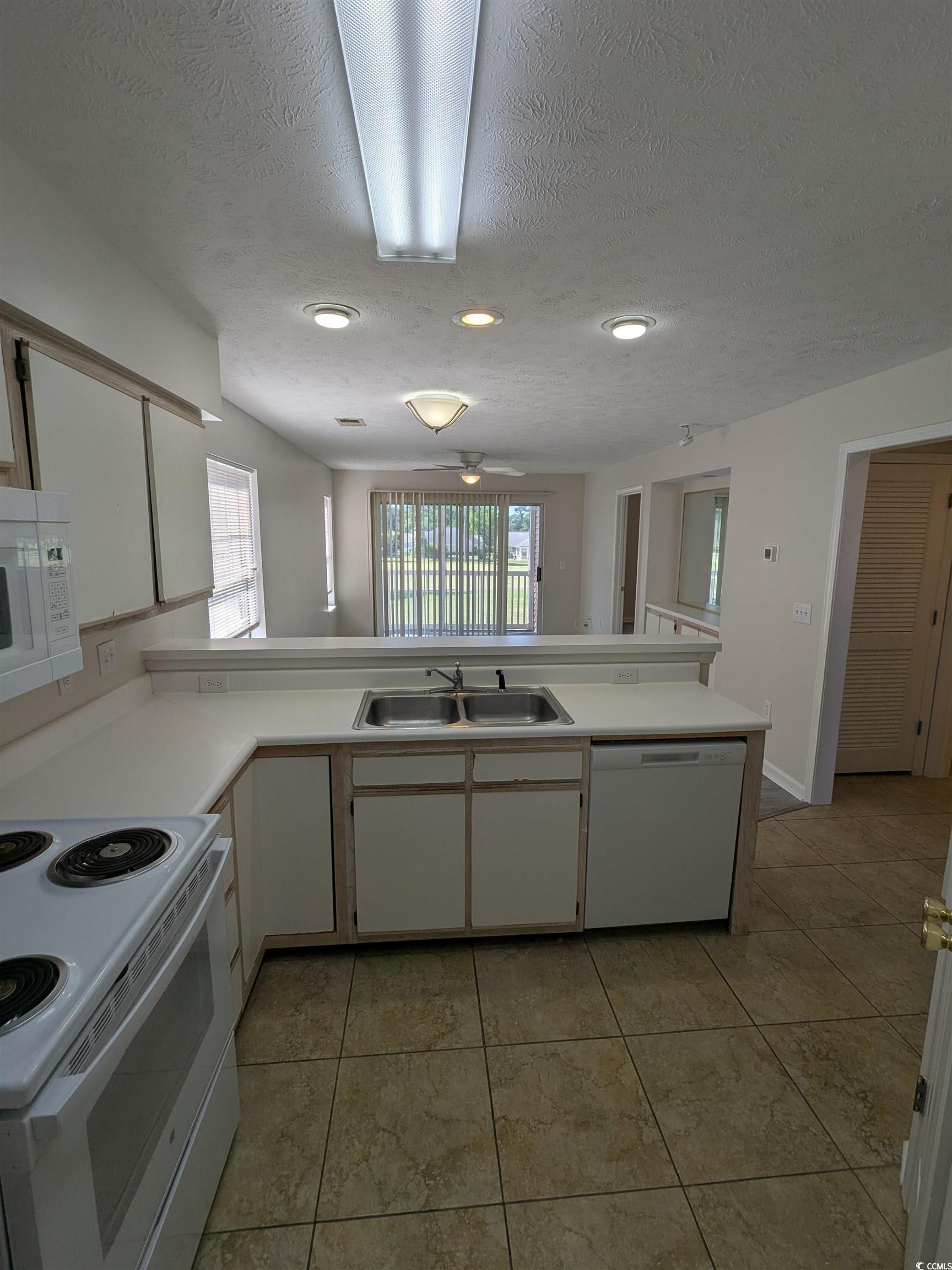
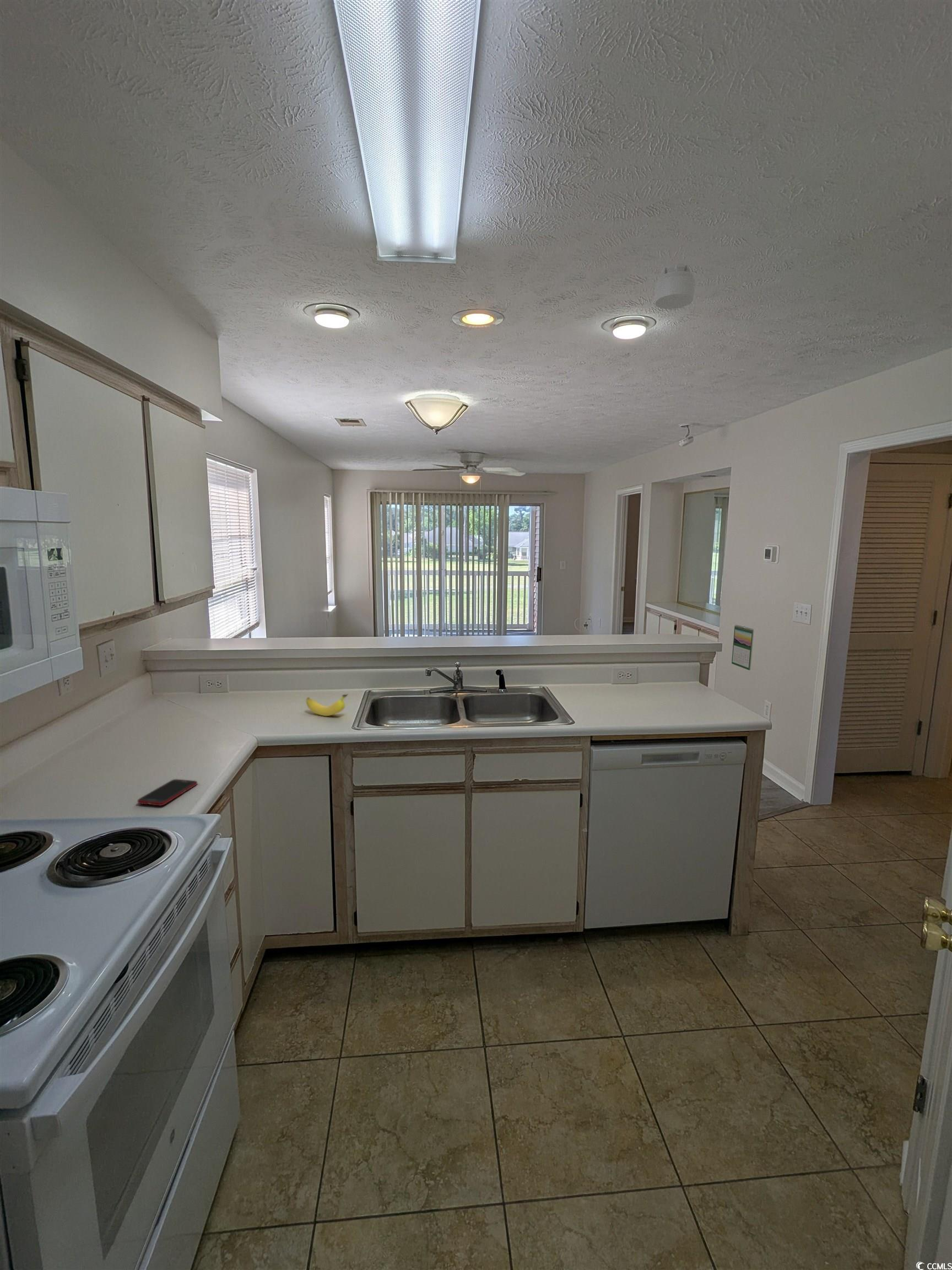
+ calendar [731,624,754,671]
+ smoke detector [654,263,696,310]
+ banana [306,694,349,717]
+ cell phone [137,779,198,806]
